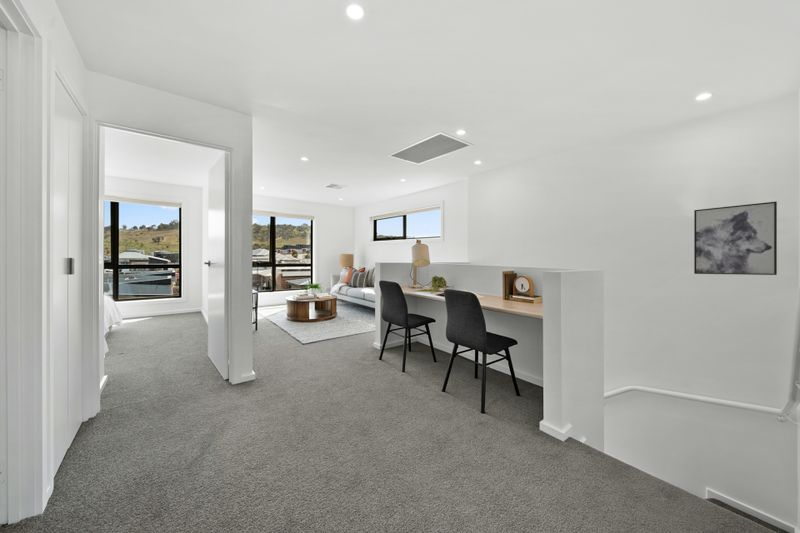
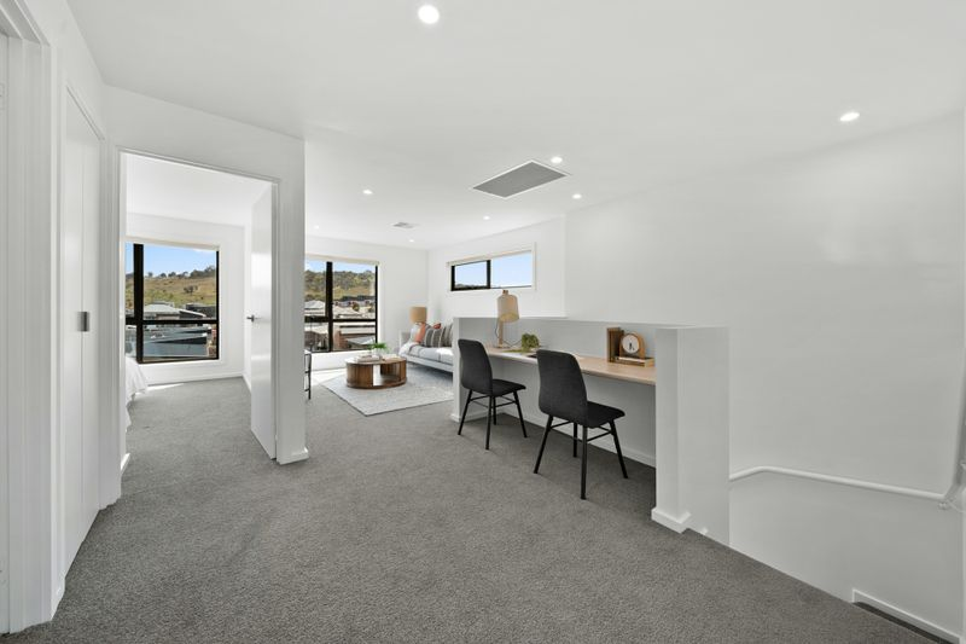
- wall art [693,201,778,276]
